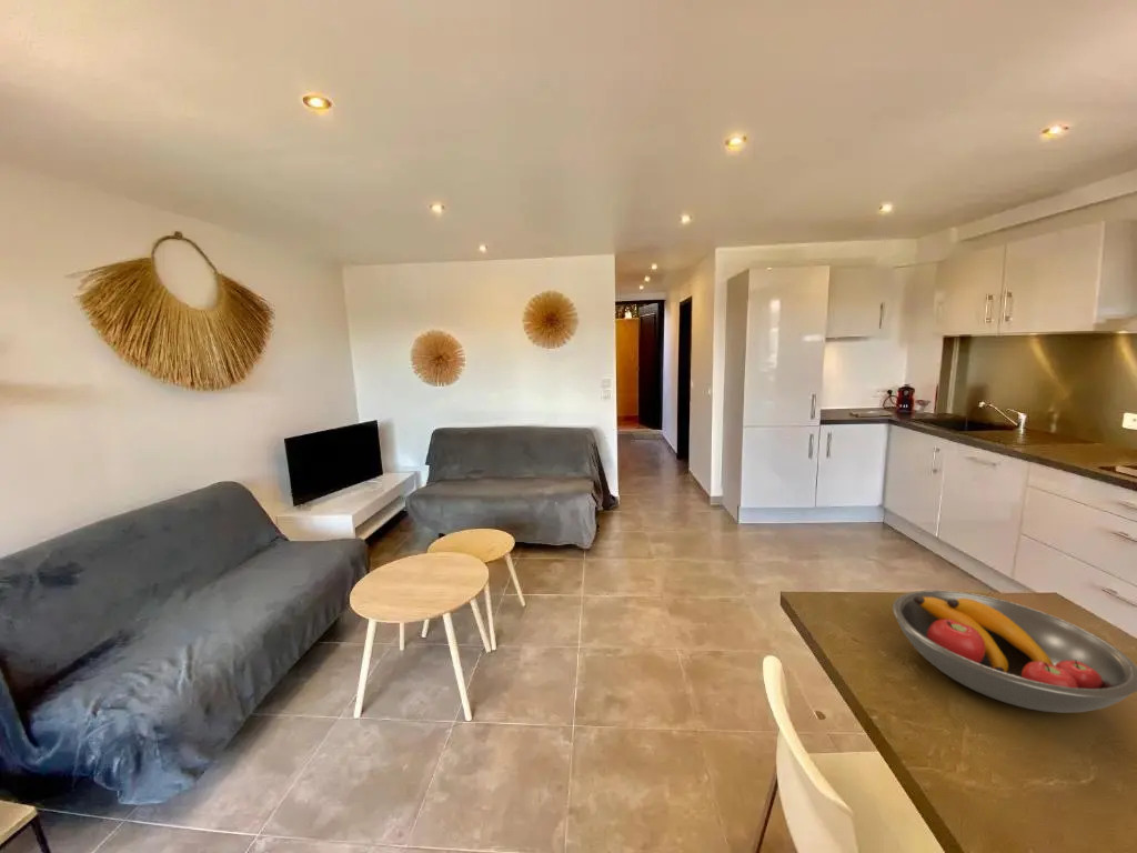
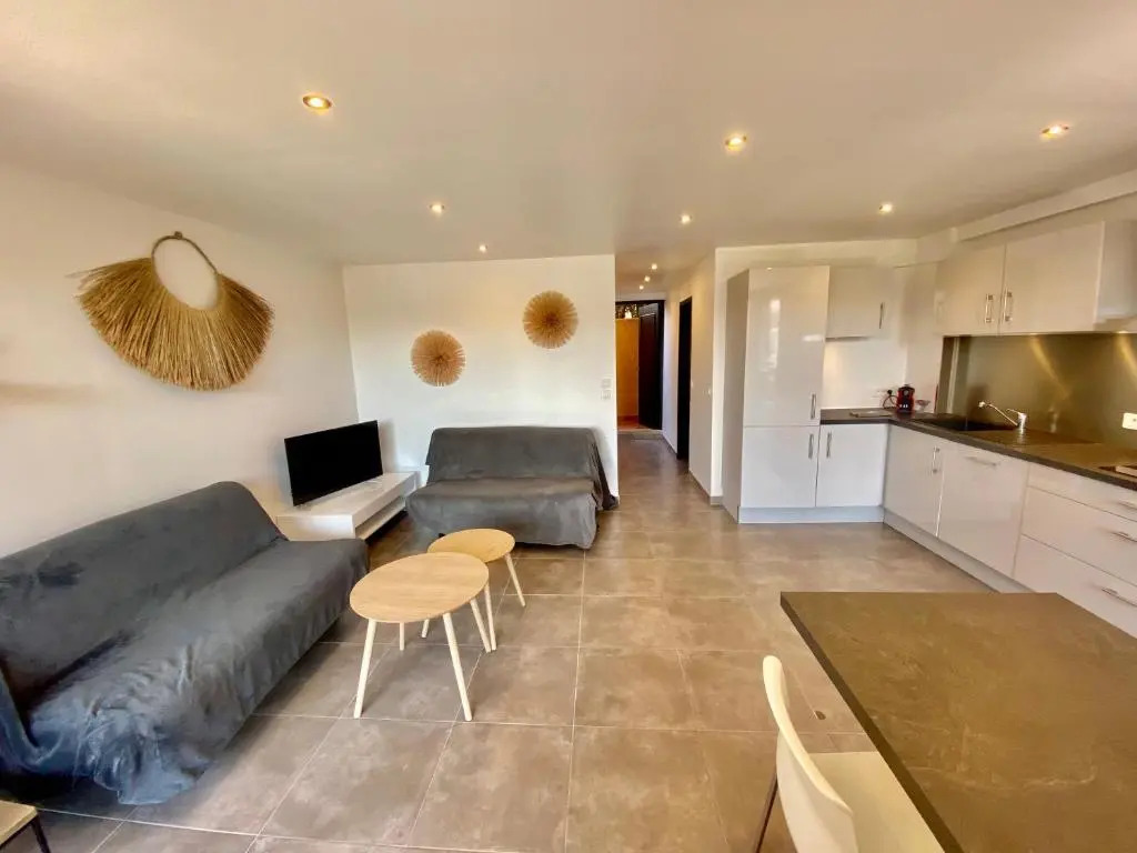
- fruit bowl [892,589,1137,714]
